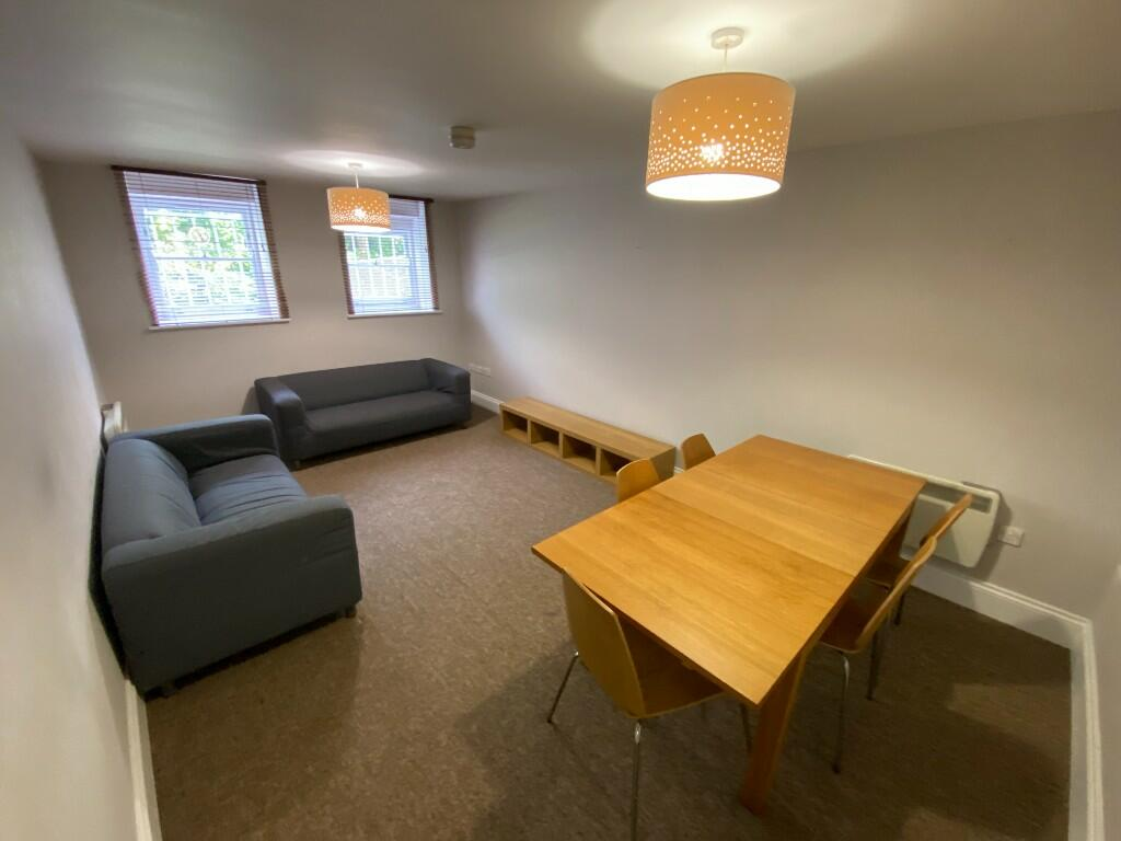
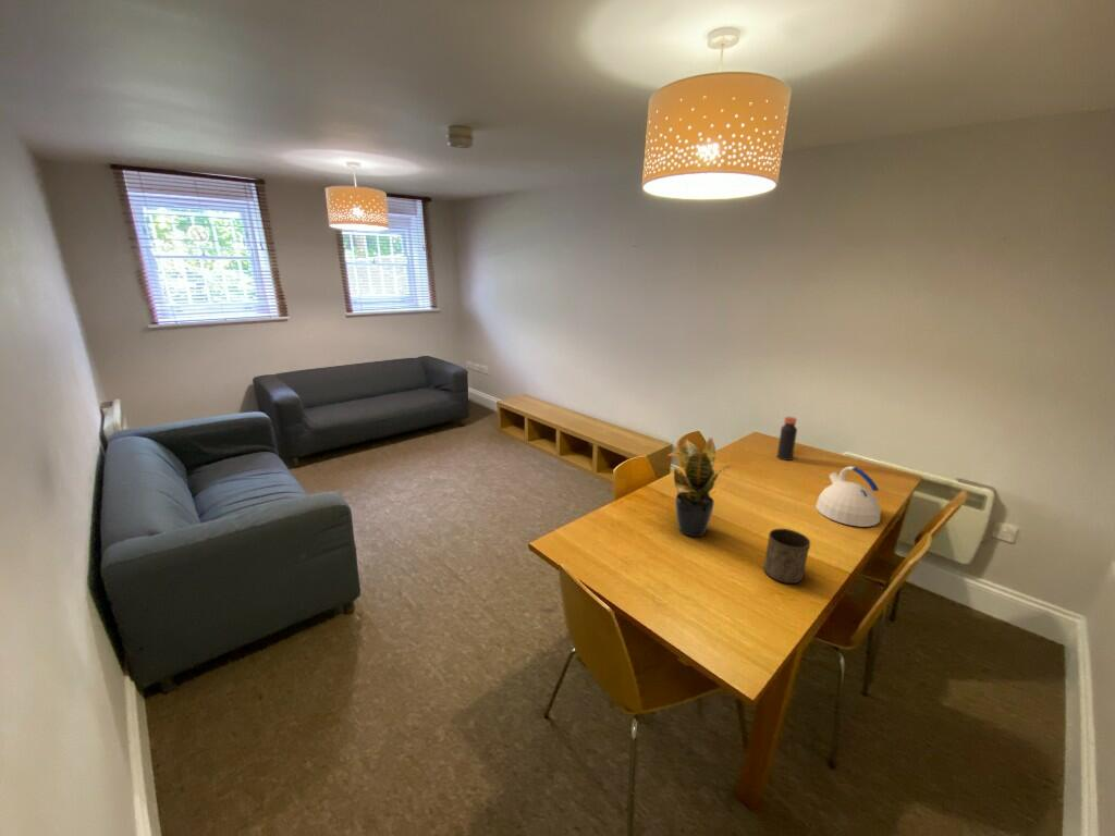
+ potted plant [666,437,736,538]
+ cup [763,528,811,585]
+ kettle [814,465,882,528]
+ bottle [776,416,798,462]
